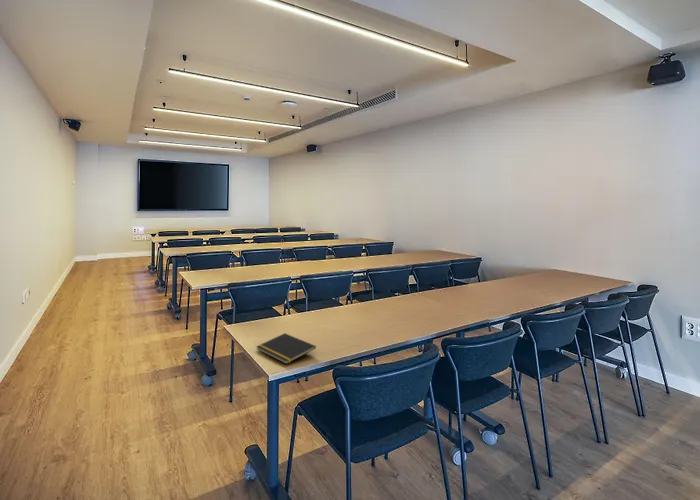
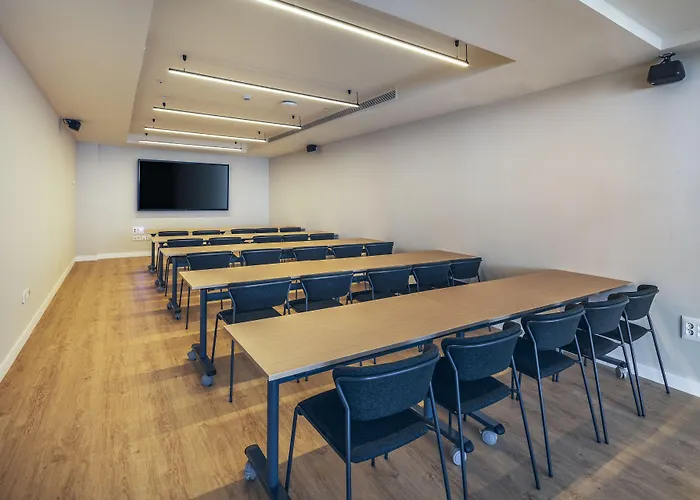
- notepad [255,332,317,365]
